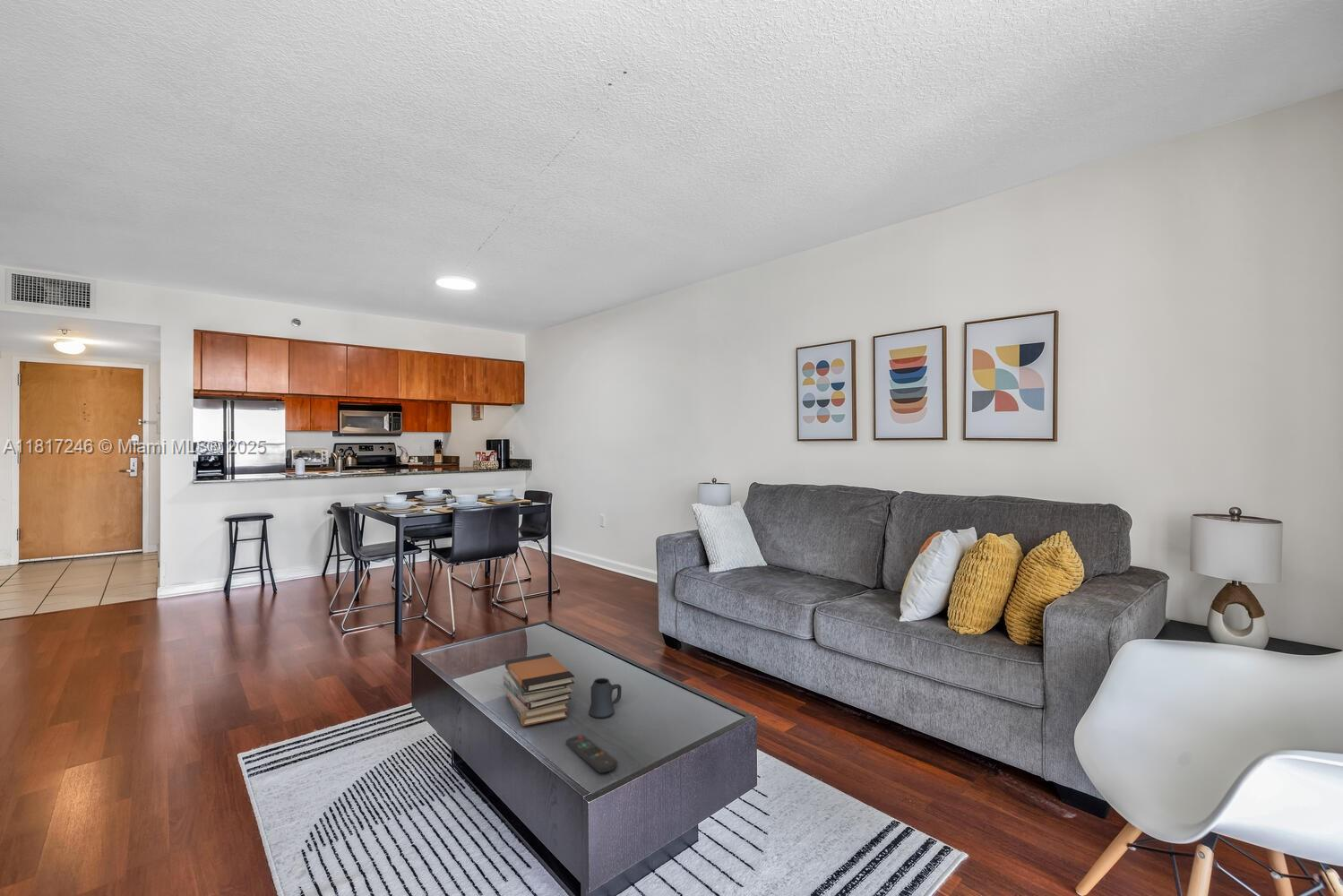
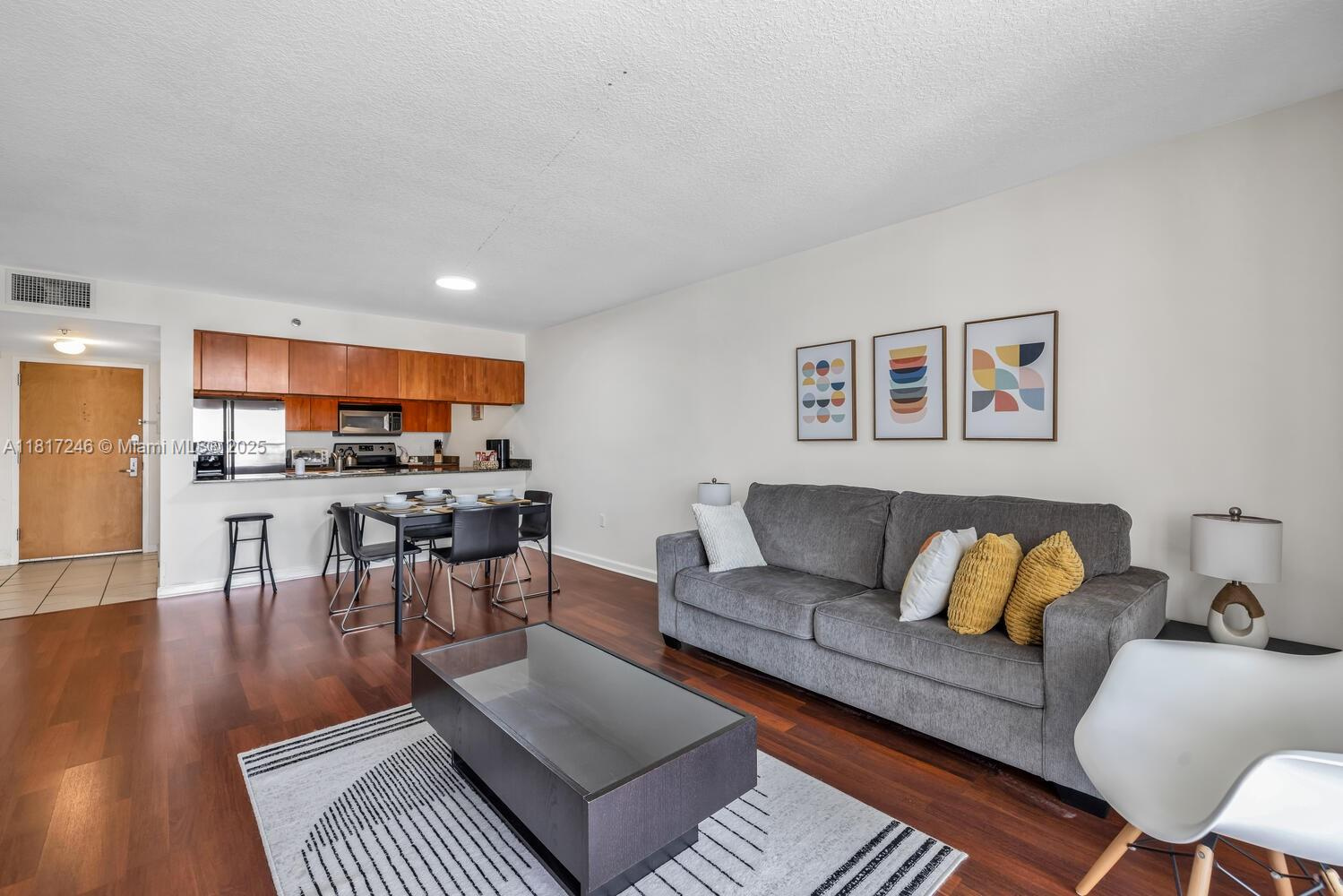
- mug [588,677,623,719]
- remote control [565,735,618,773]
- book stack [503,652,575,727]
